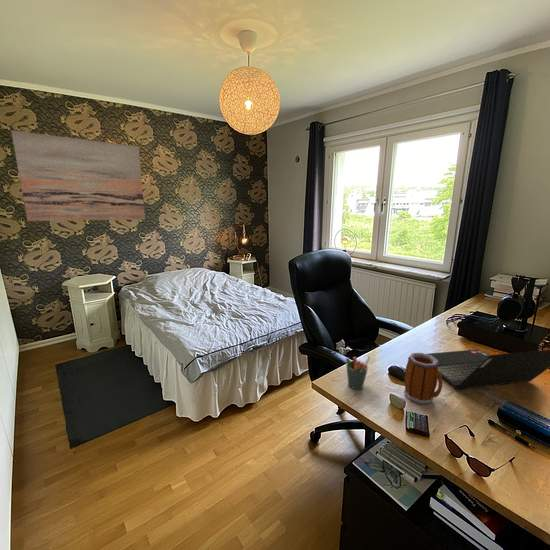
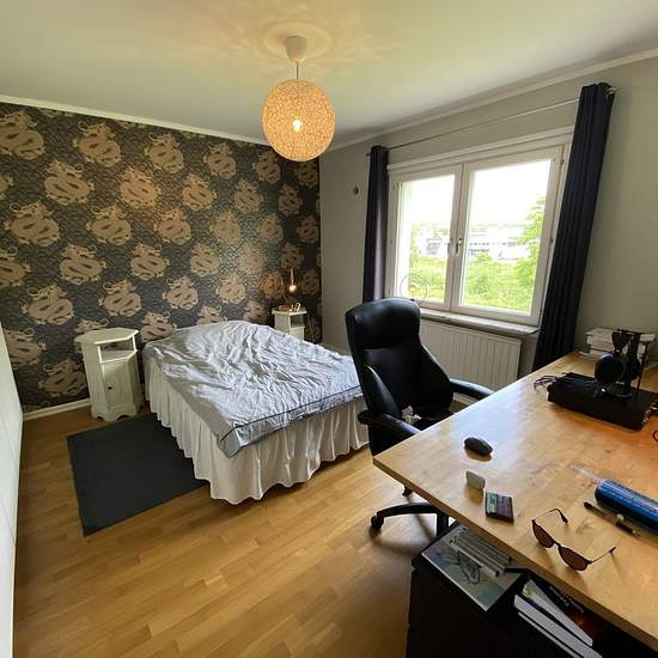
- wall art [10,129,146,222]
- pen holder [345,354,371,390]
- mug [403,352,444,405]
- laptop computer [426,348,550,391]
